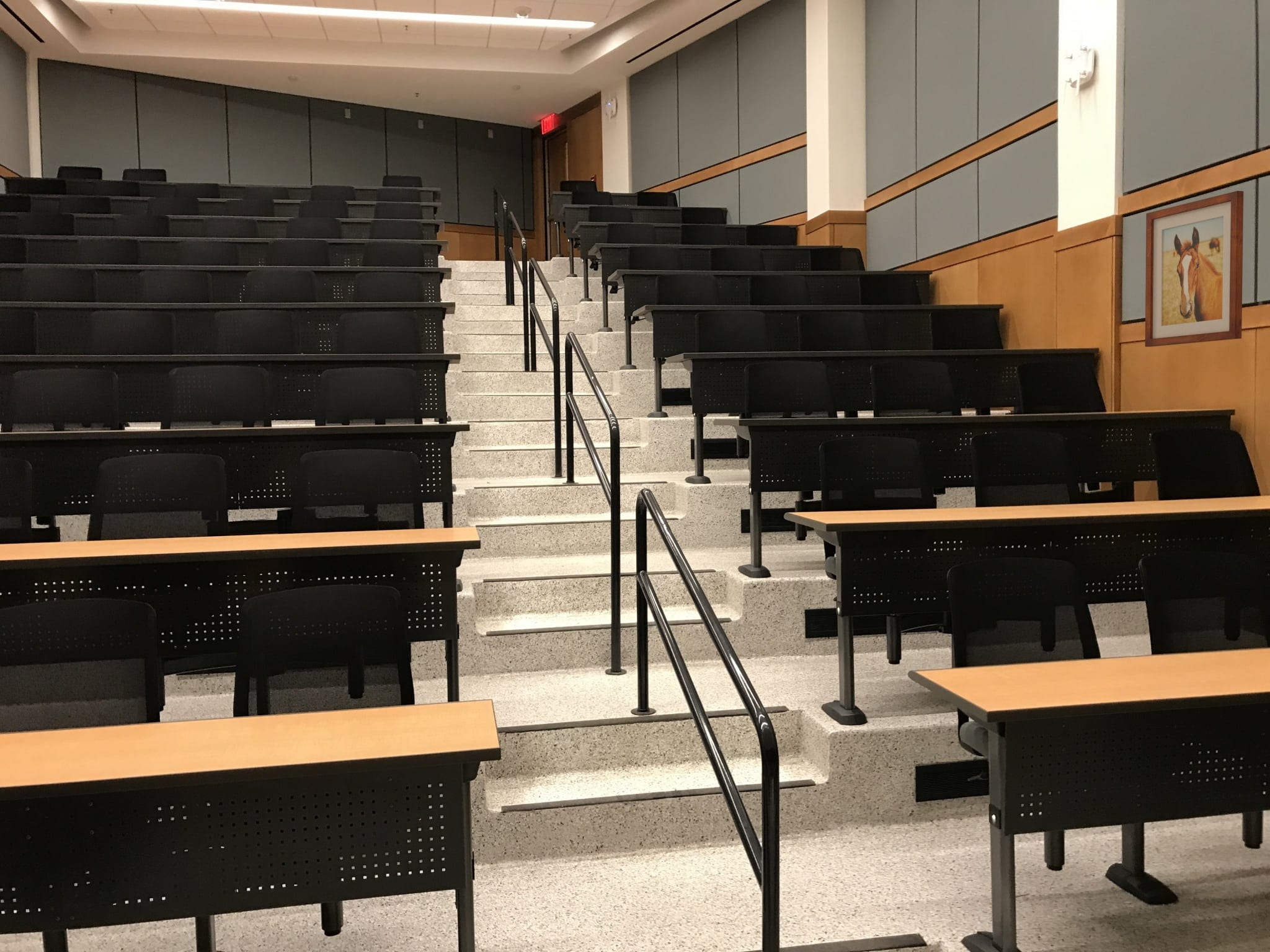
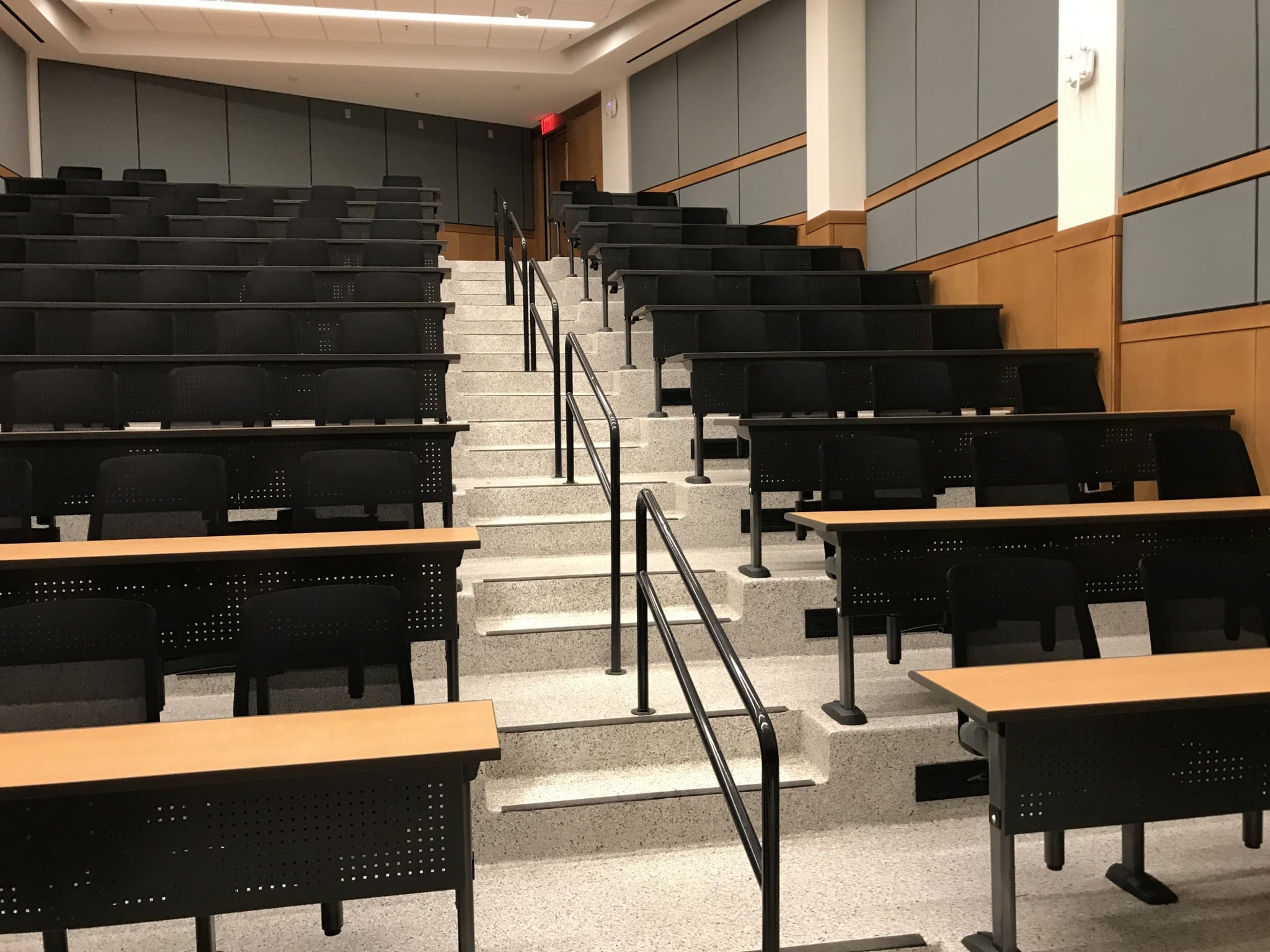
- wall art [1145,190,1244,348]
